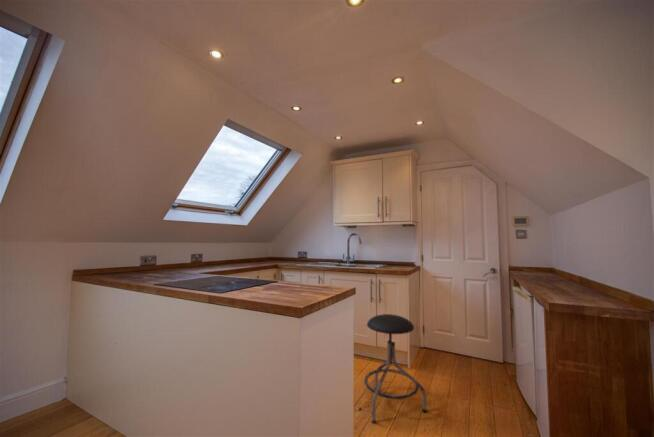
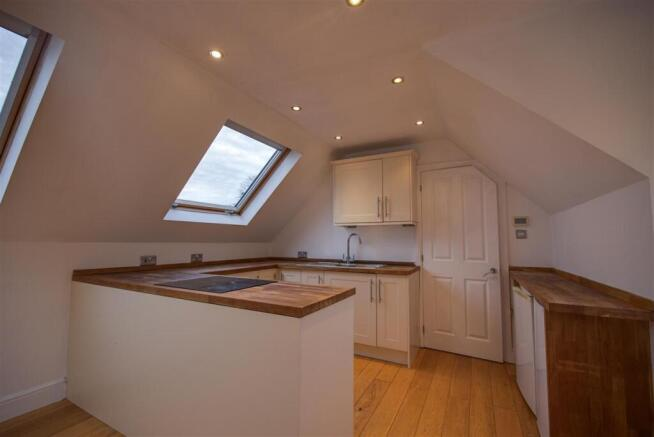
- stool [363,313,428,425]
